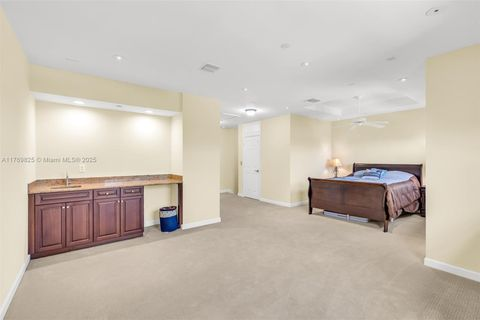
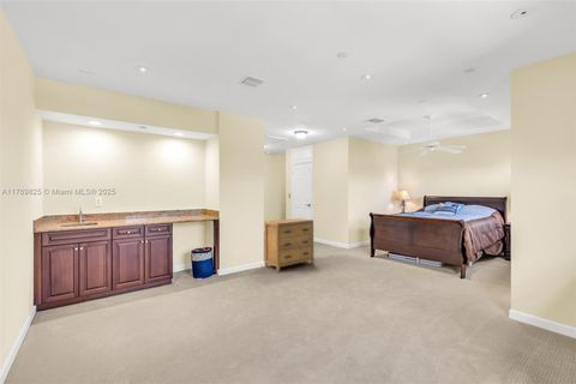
+ dresser [263,217,314,274]
